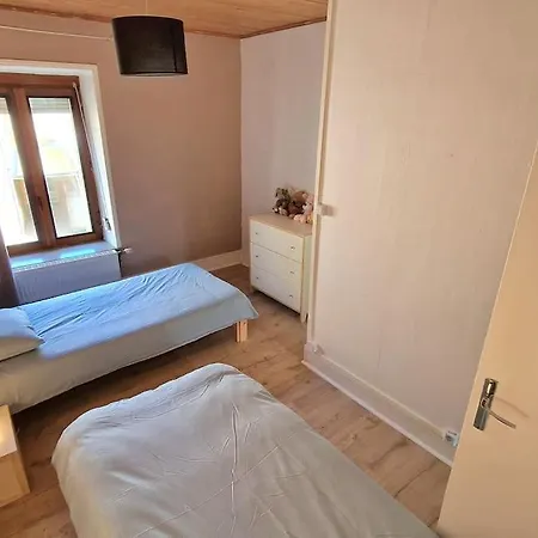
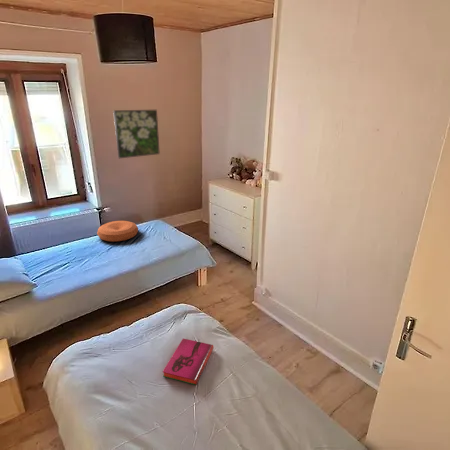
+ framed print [112,109,161,159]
+ hardback book [162,338,214,386]
+ cushion [96,220,139,243]
